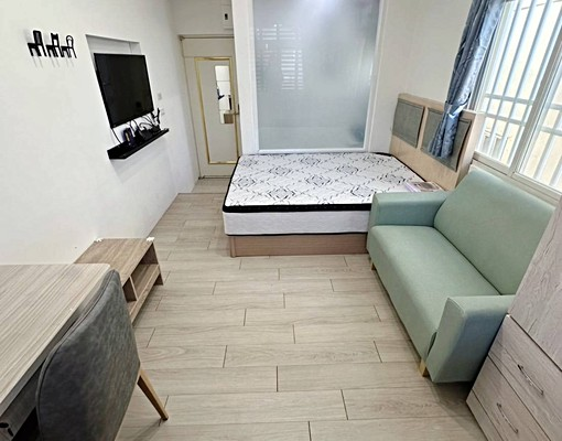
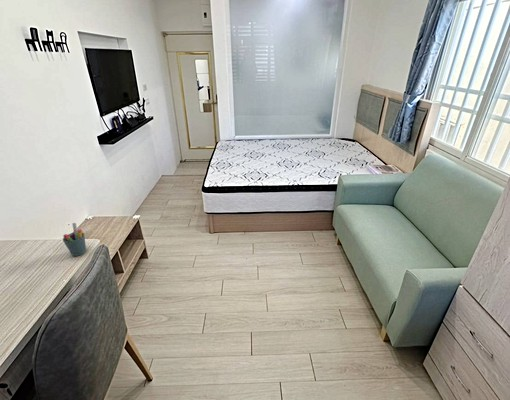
+ pen holder [62,222,87,257]
